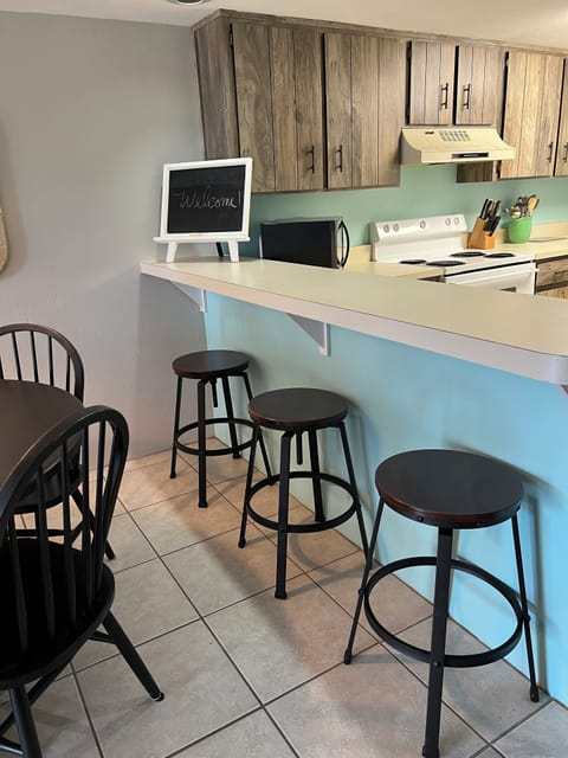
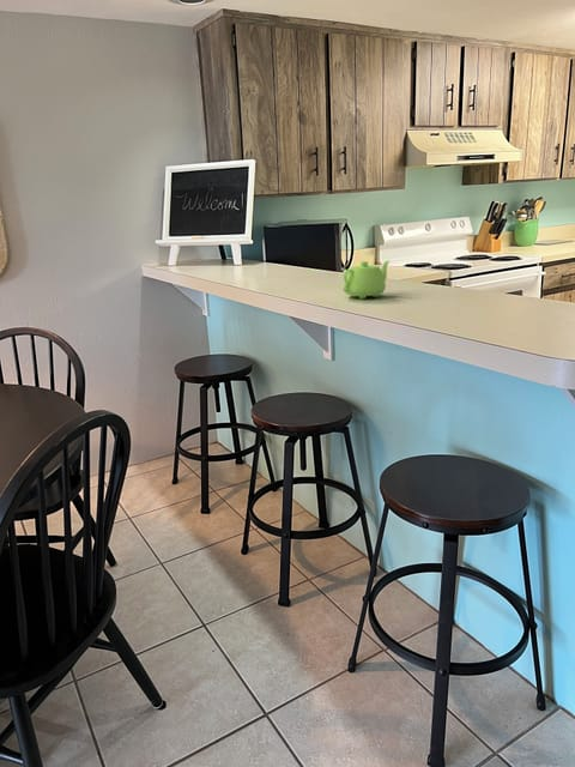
+ teapot [341,259,392,300]
